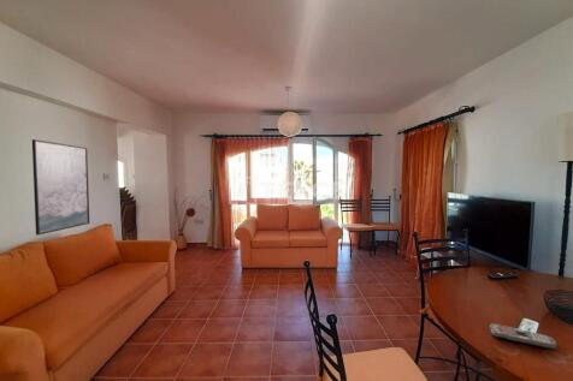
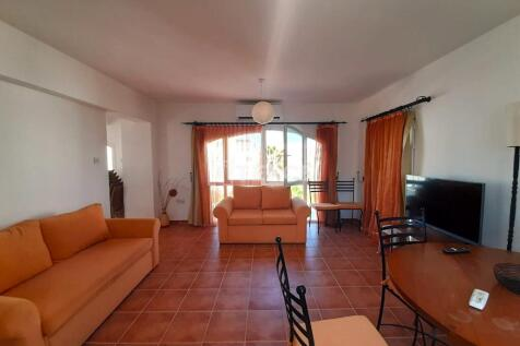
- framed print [31,138,90,236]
- remote control [489,322,559,351]
